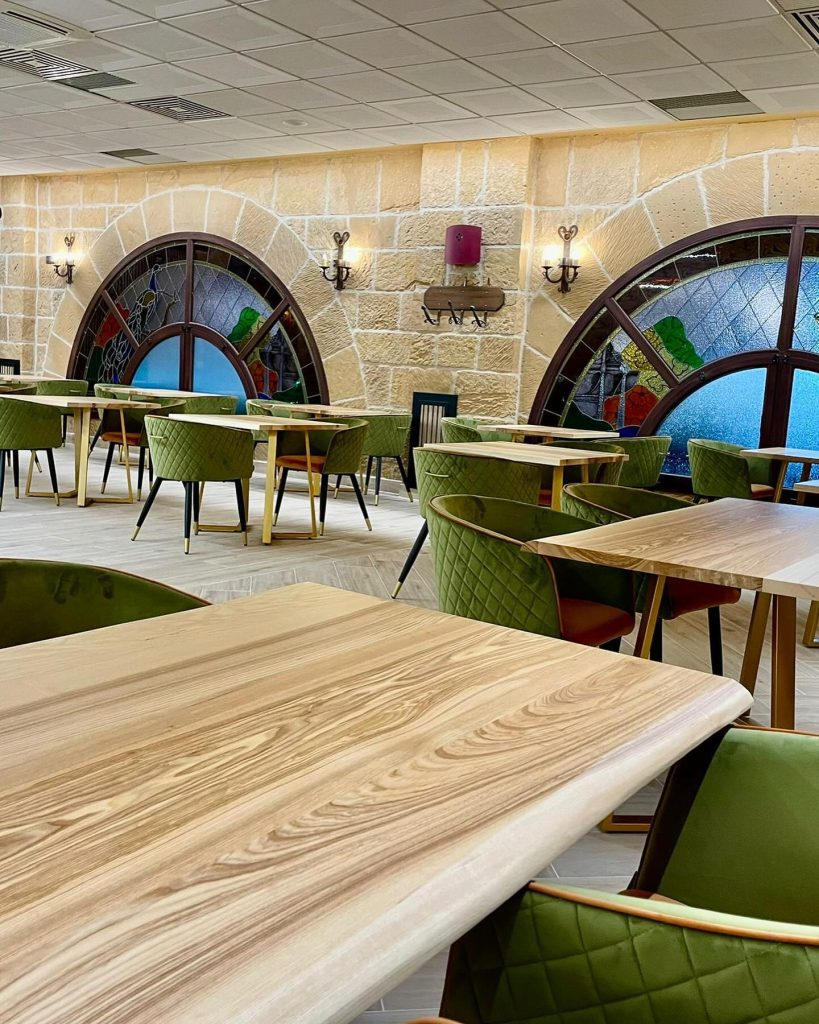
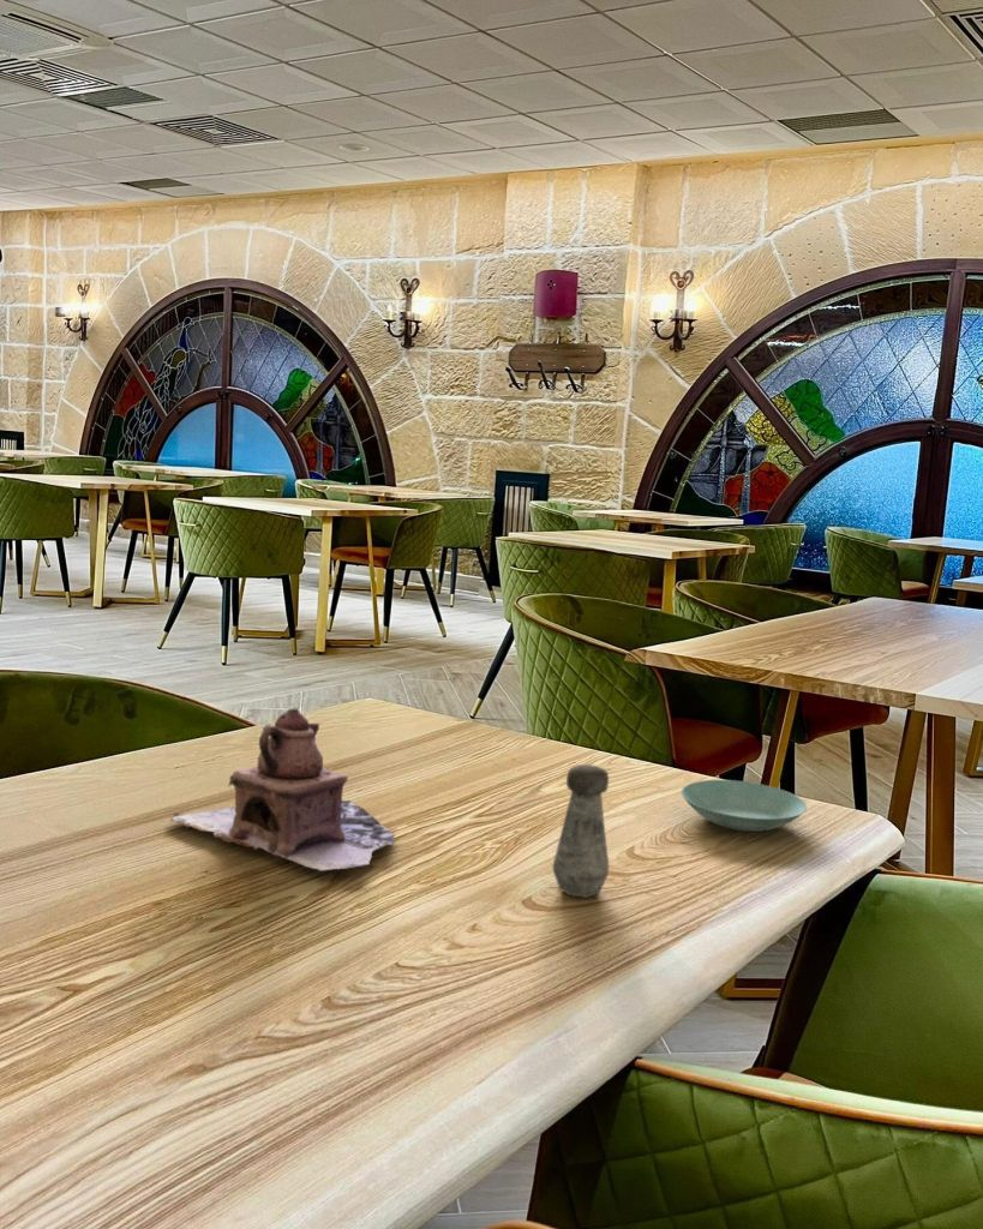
+ saucer [681,779,808,833]
+ salt shaker [551,763,610,899]
+ teapot [170,707,396,873]
